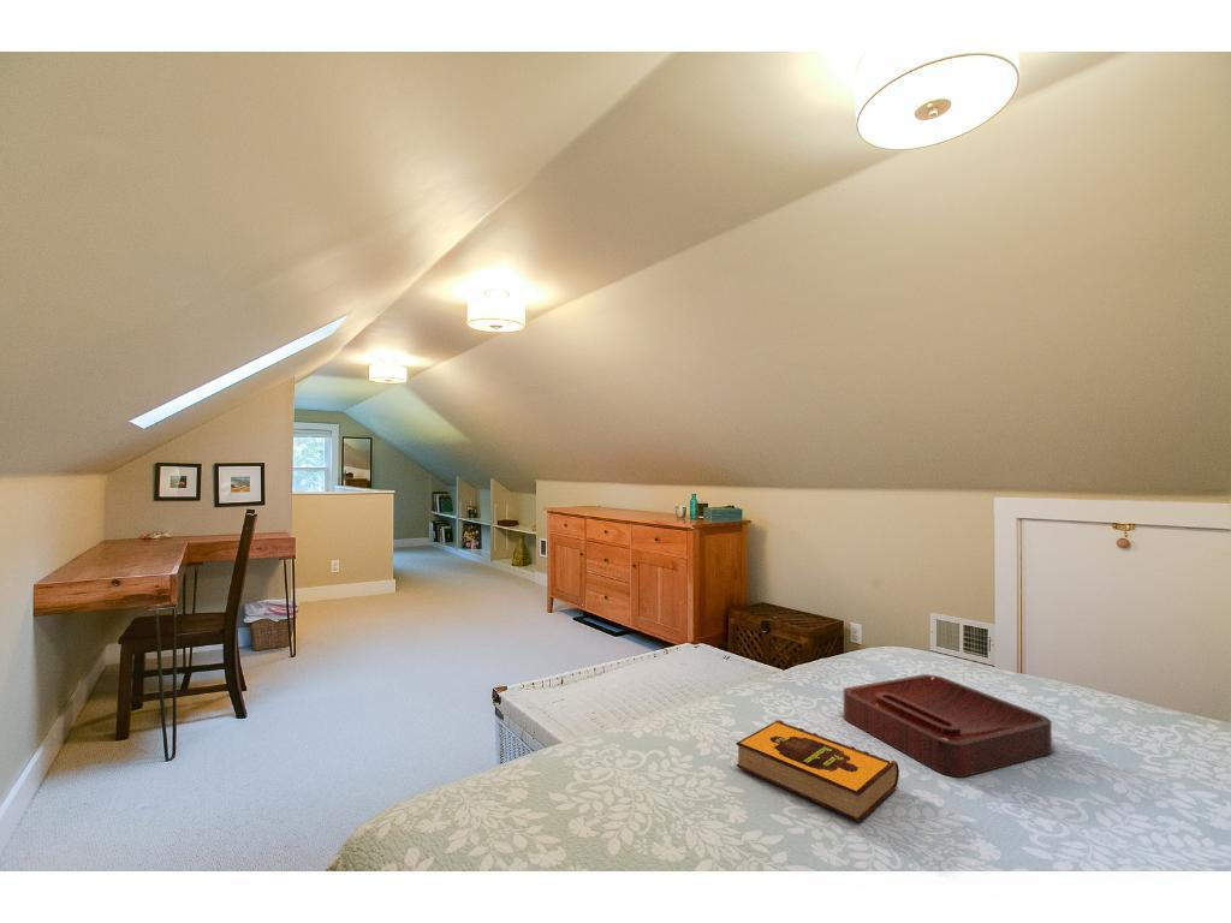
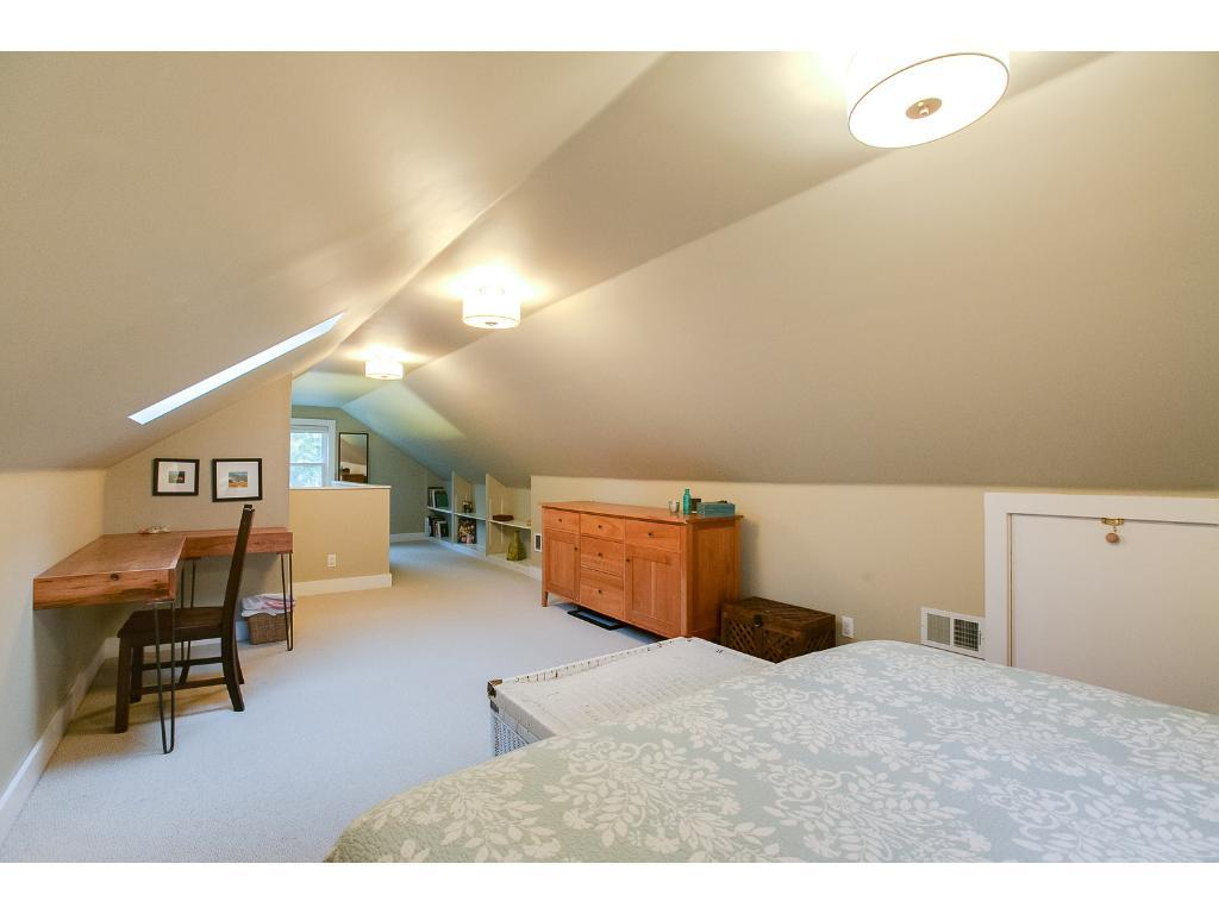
- decorative tray [843,673,1053,778]
- hardback book [735,719,900,823]
